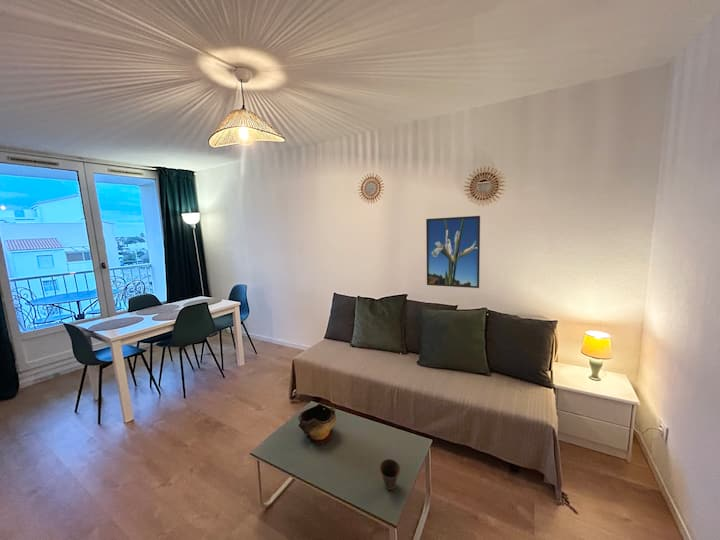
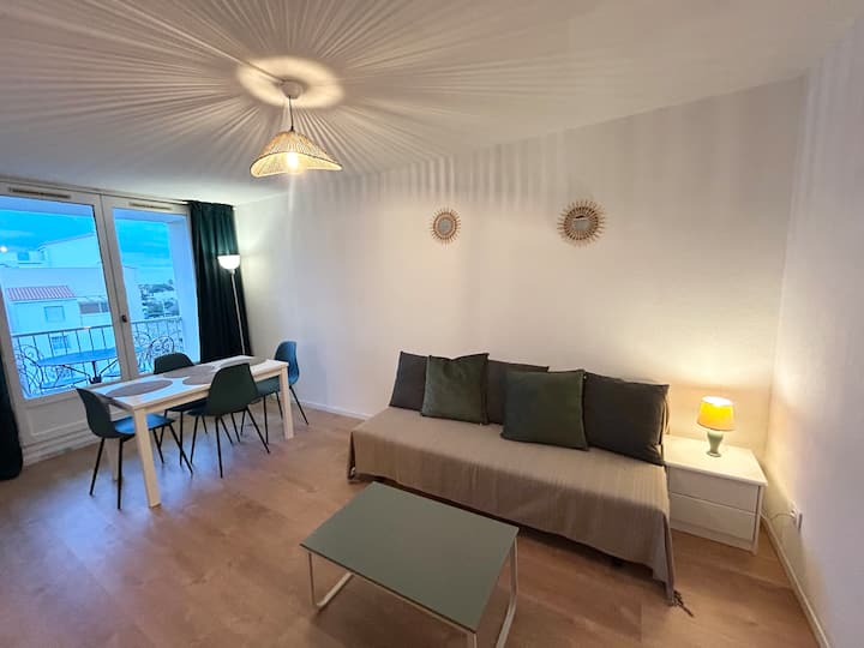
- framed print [425,215,481,289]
- cup [379,458,401,491]
- decorative bowl [296,403,337,446]
